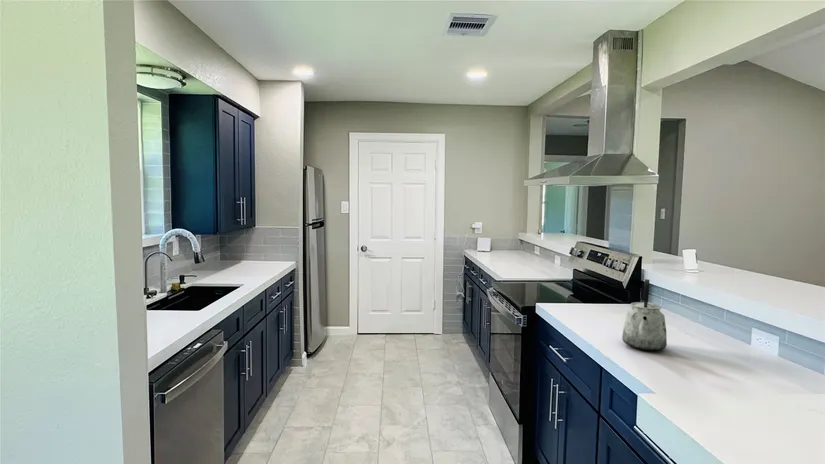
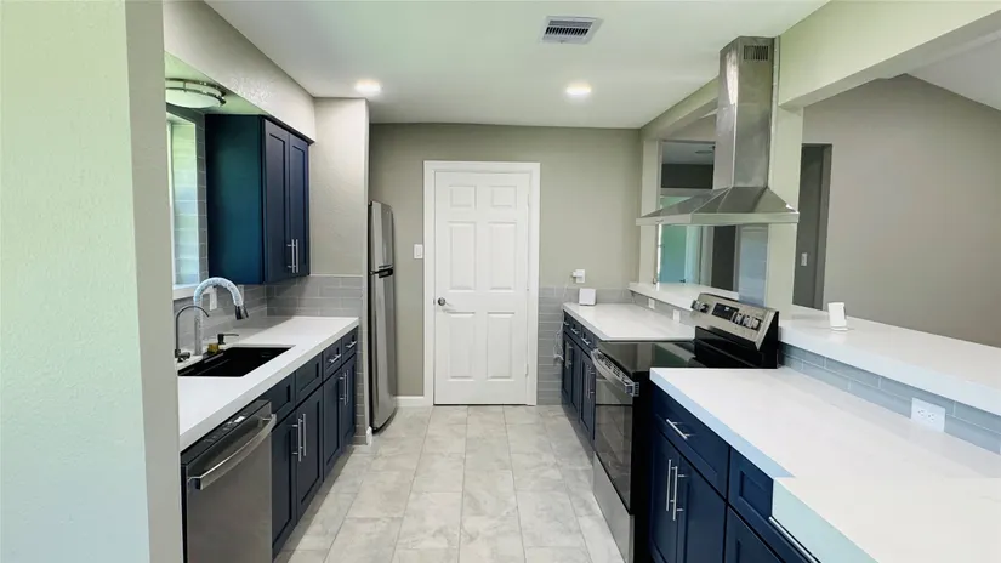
- kettle [621,278,668,352]
